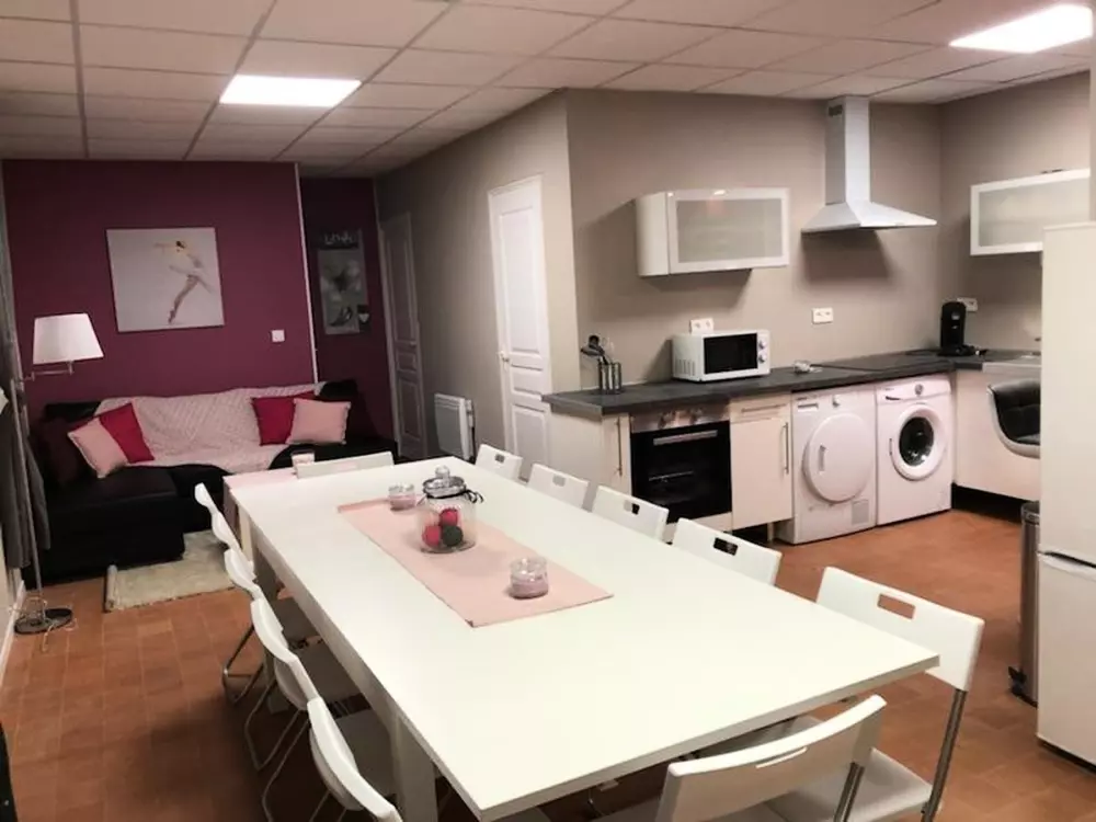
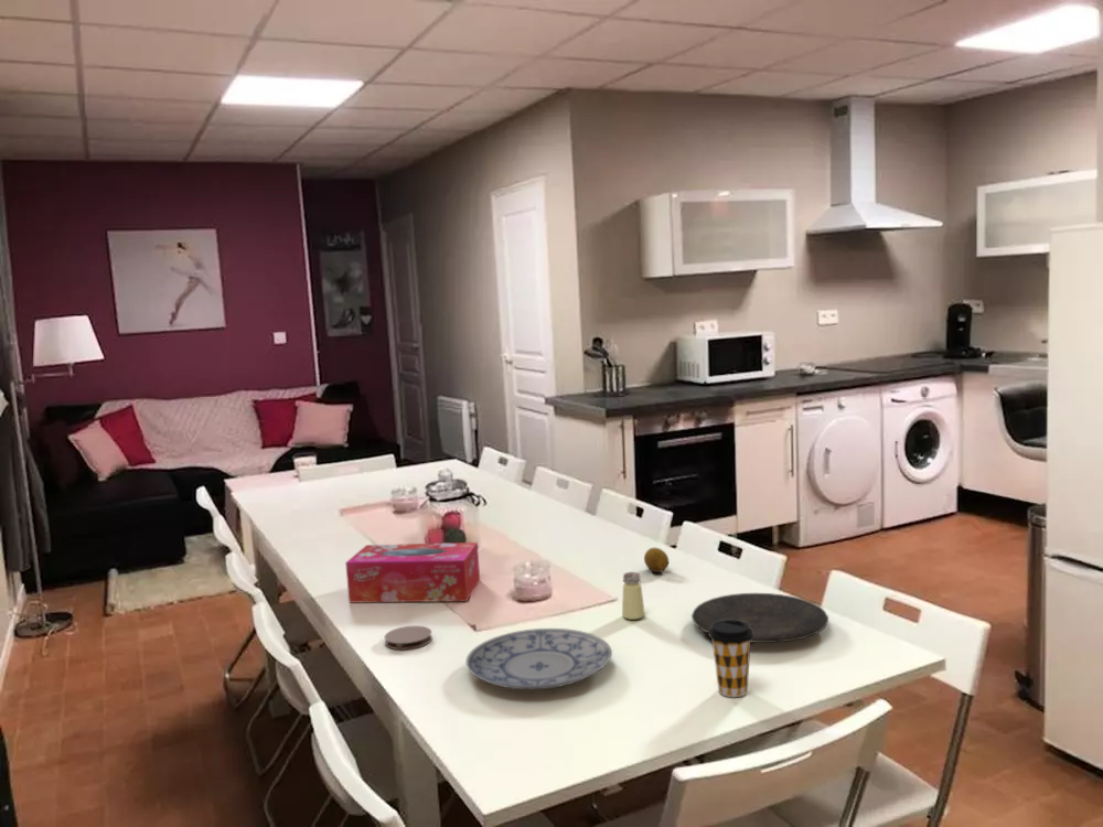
+ saltshaker [621,571,646,621]
+ coaster [384,625,433,651]
+ tissue box [344,541,481,604]
+ plate [690,592,829,644]
+ fruit [643,547,670,573]
+ coffee cup [708,620,753,698]
+ plate [464,627,613,690]
